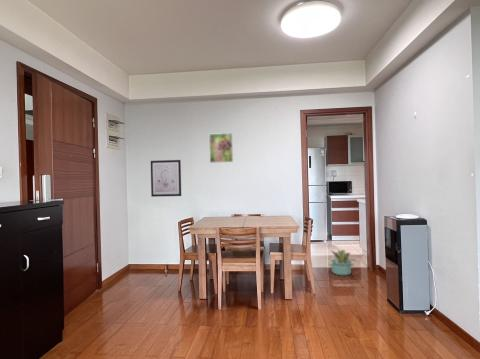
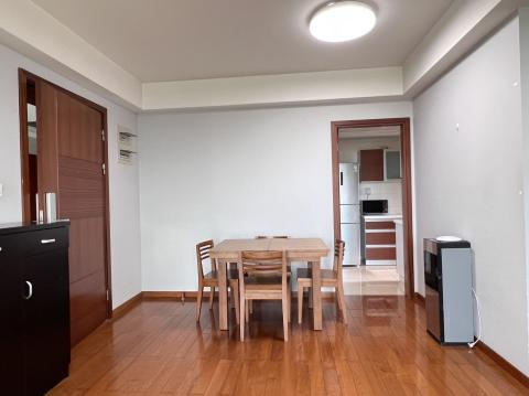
- decorative plant [327,249,357,276]
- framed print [208,132,234,164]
- wall art [150,159,182,198]
